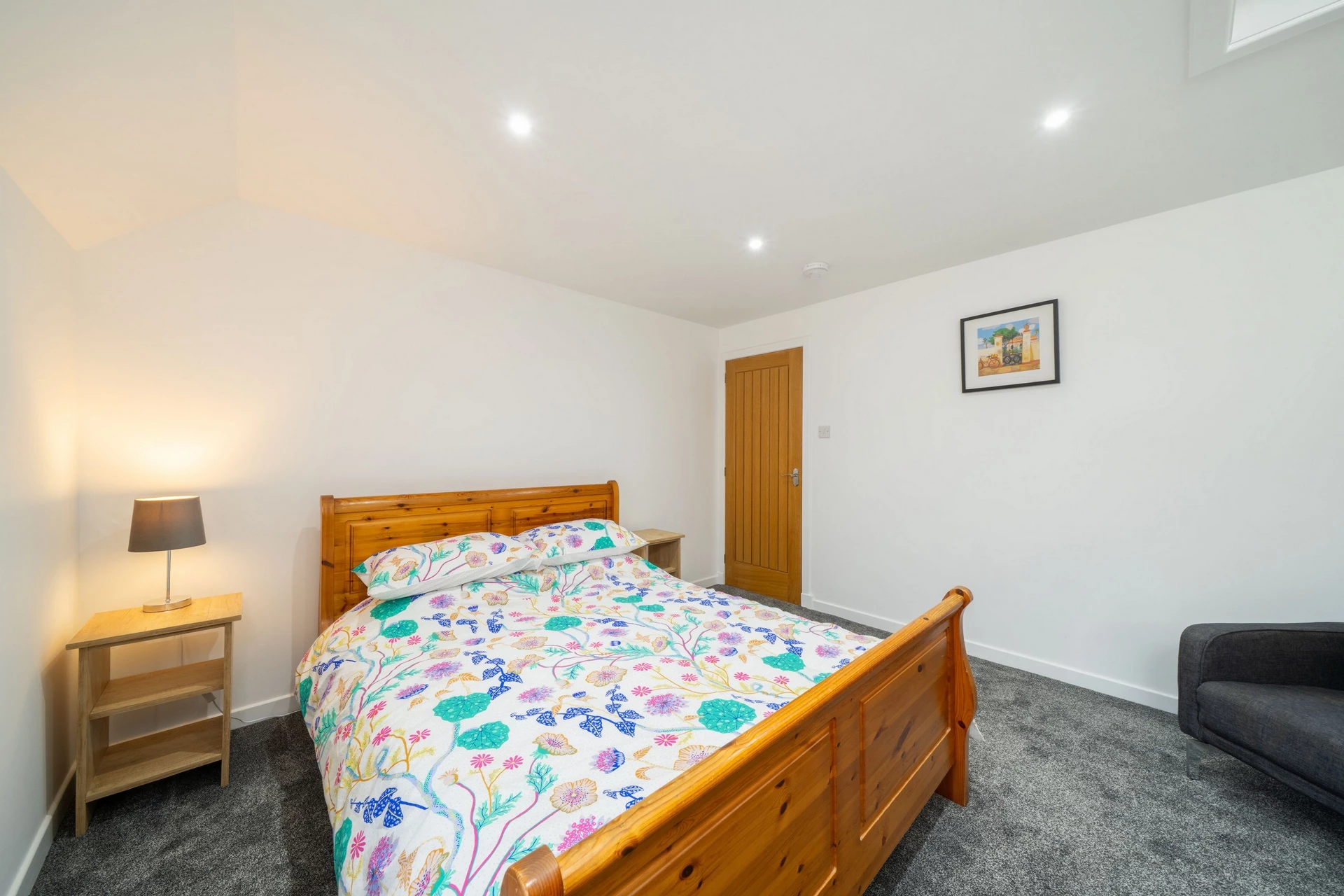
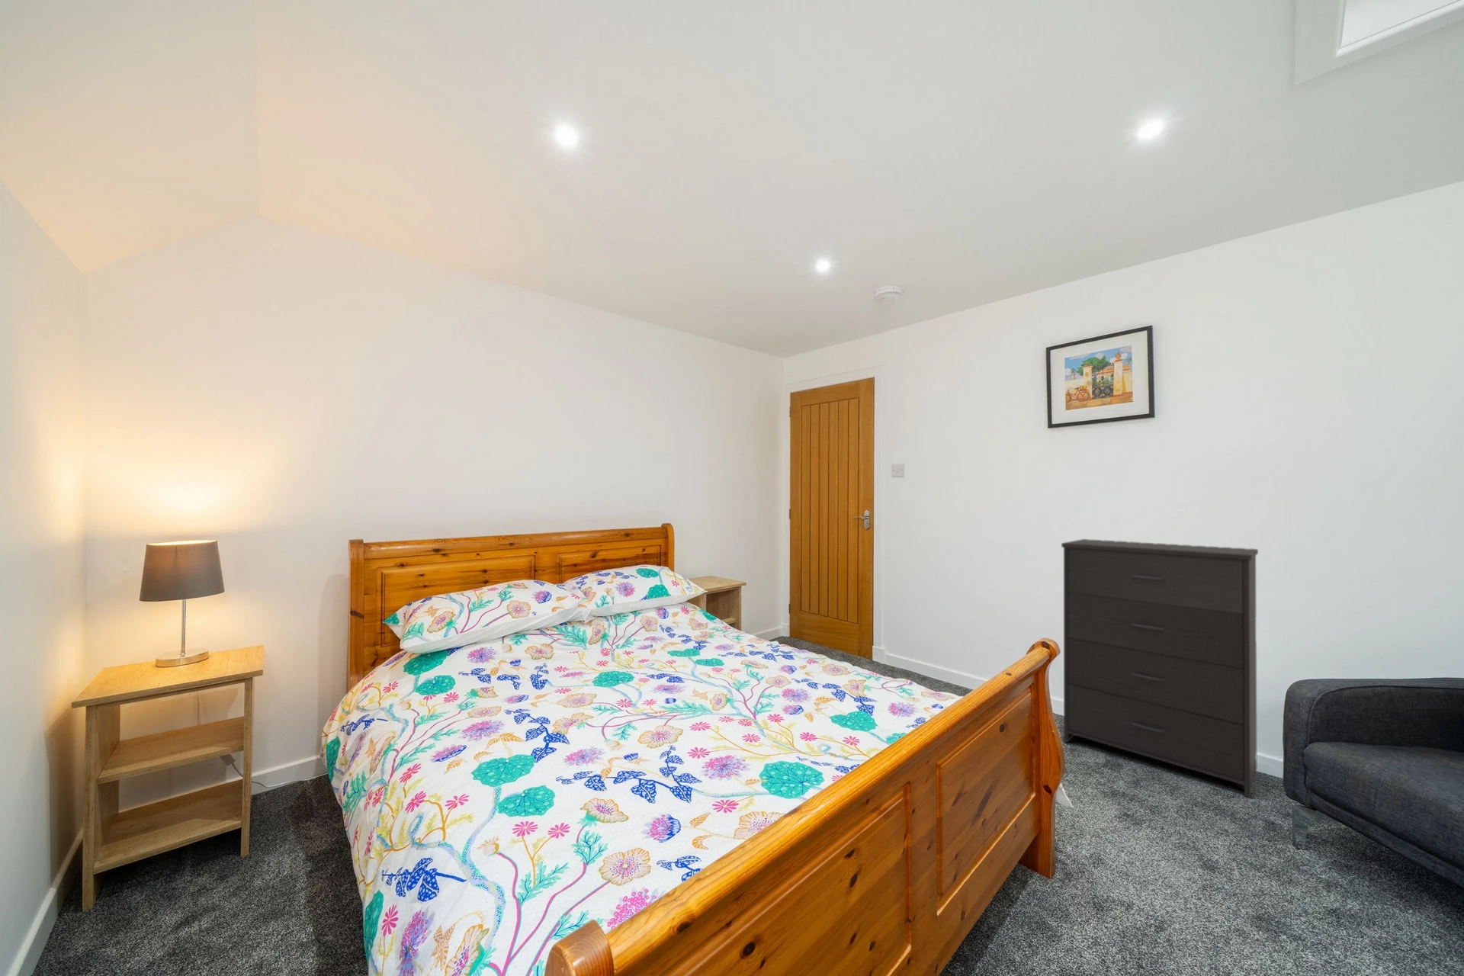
+ dresser [1061,538,1259,800]
